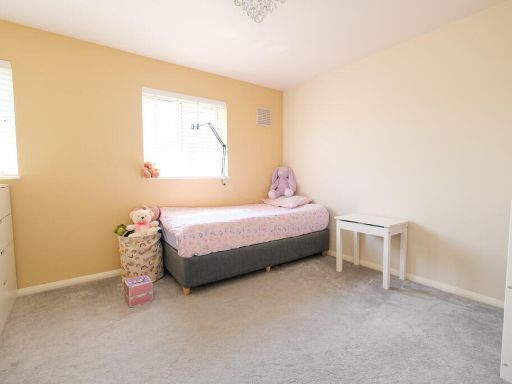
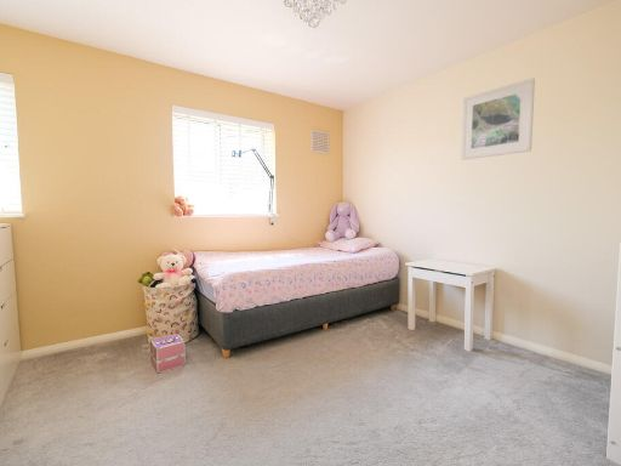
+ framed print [460,76,536,161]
